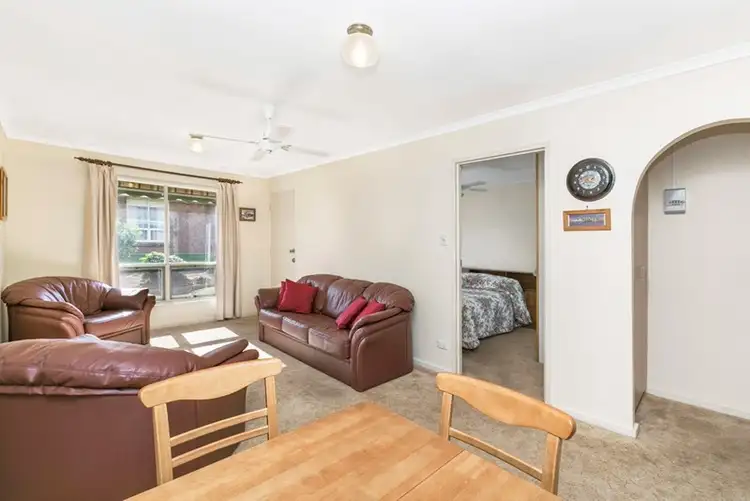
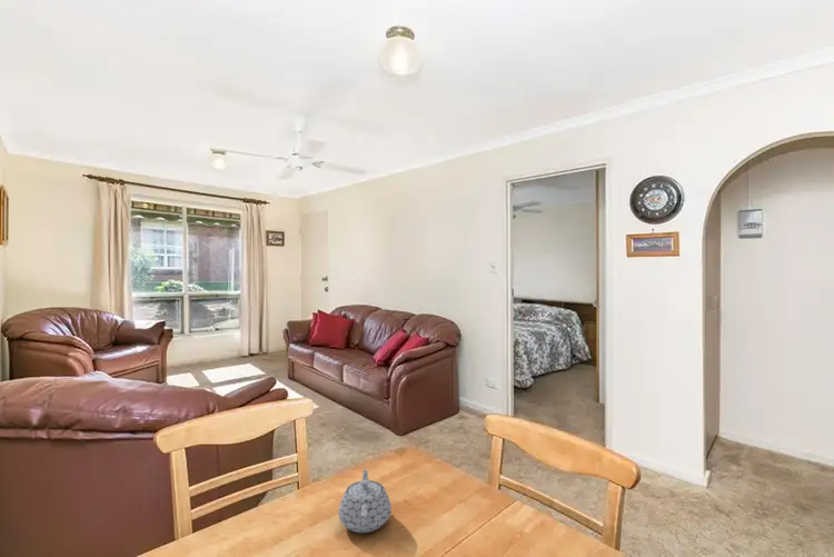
+ teapot [337,468,393,534]
